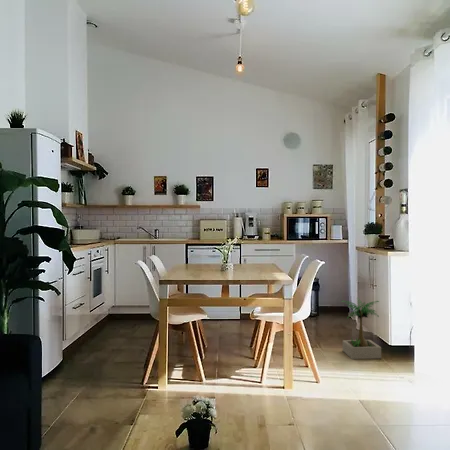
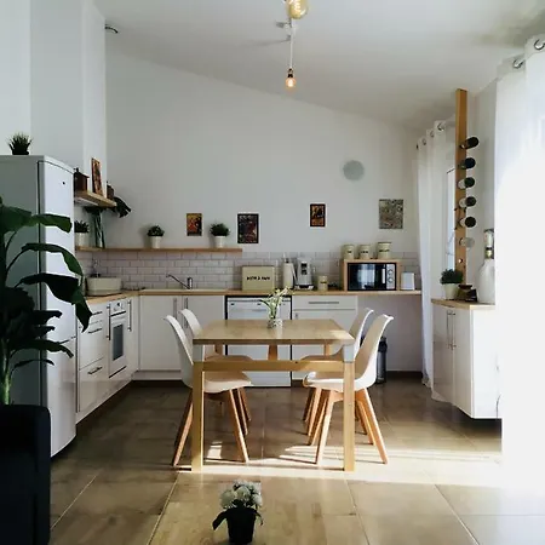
- potted plant [340,297,382,360]
